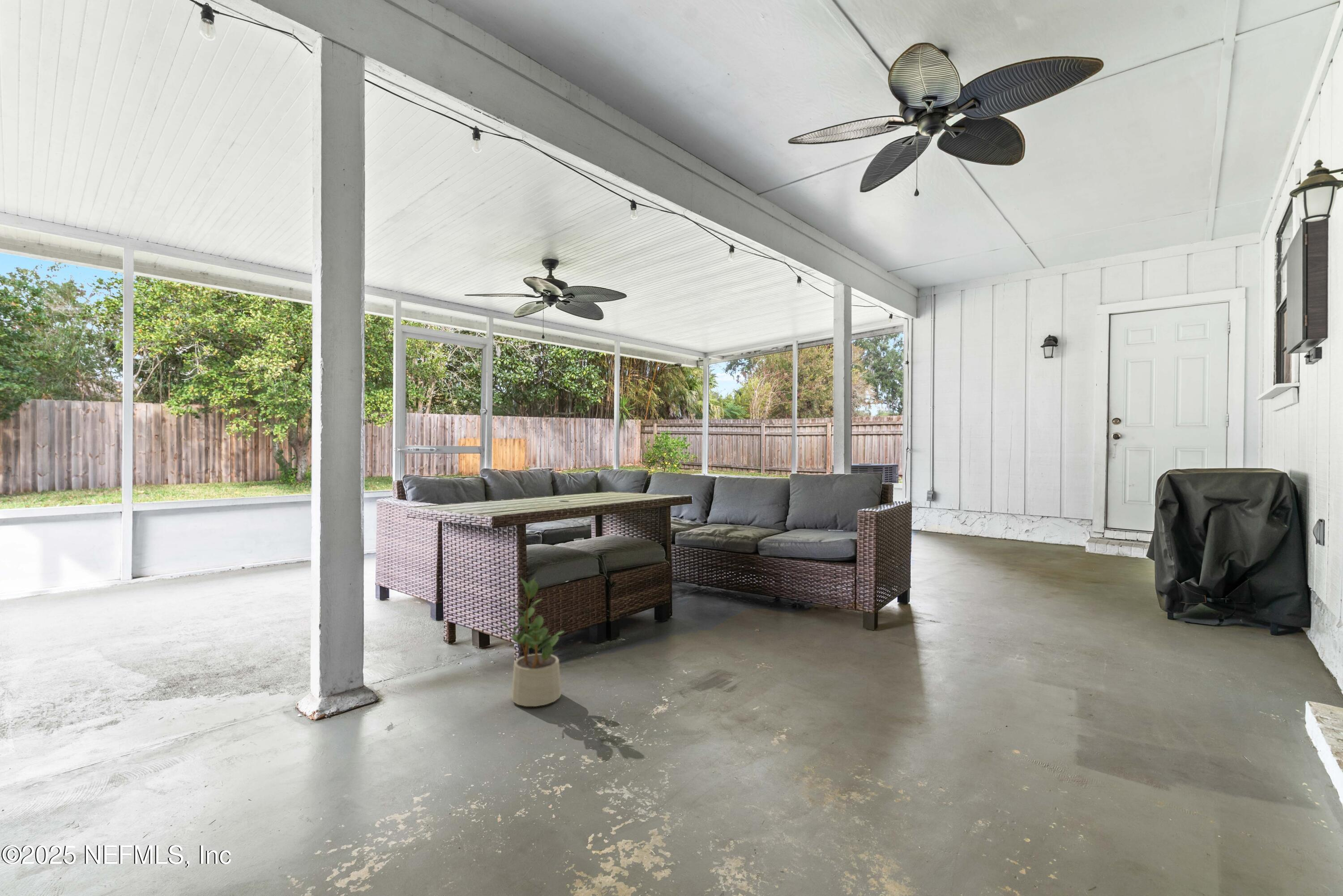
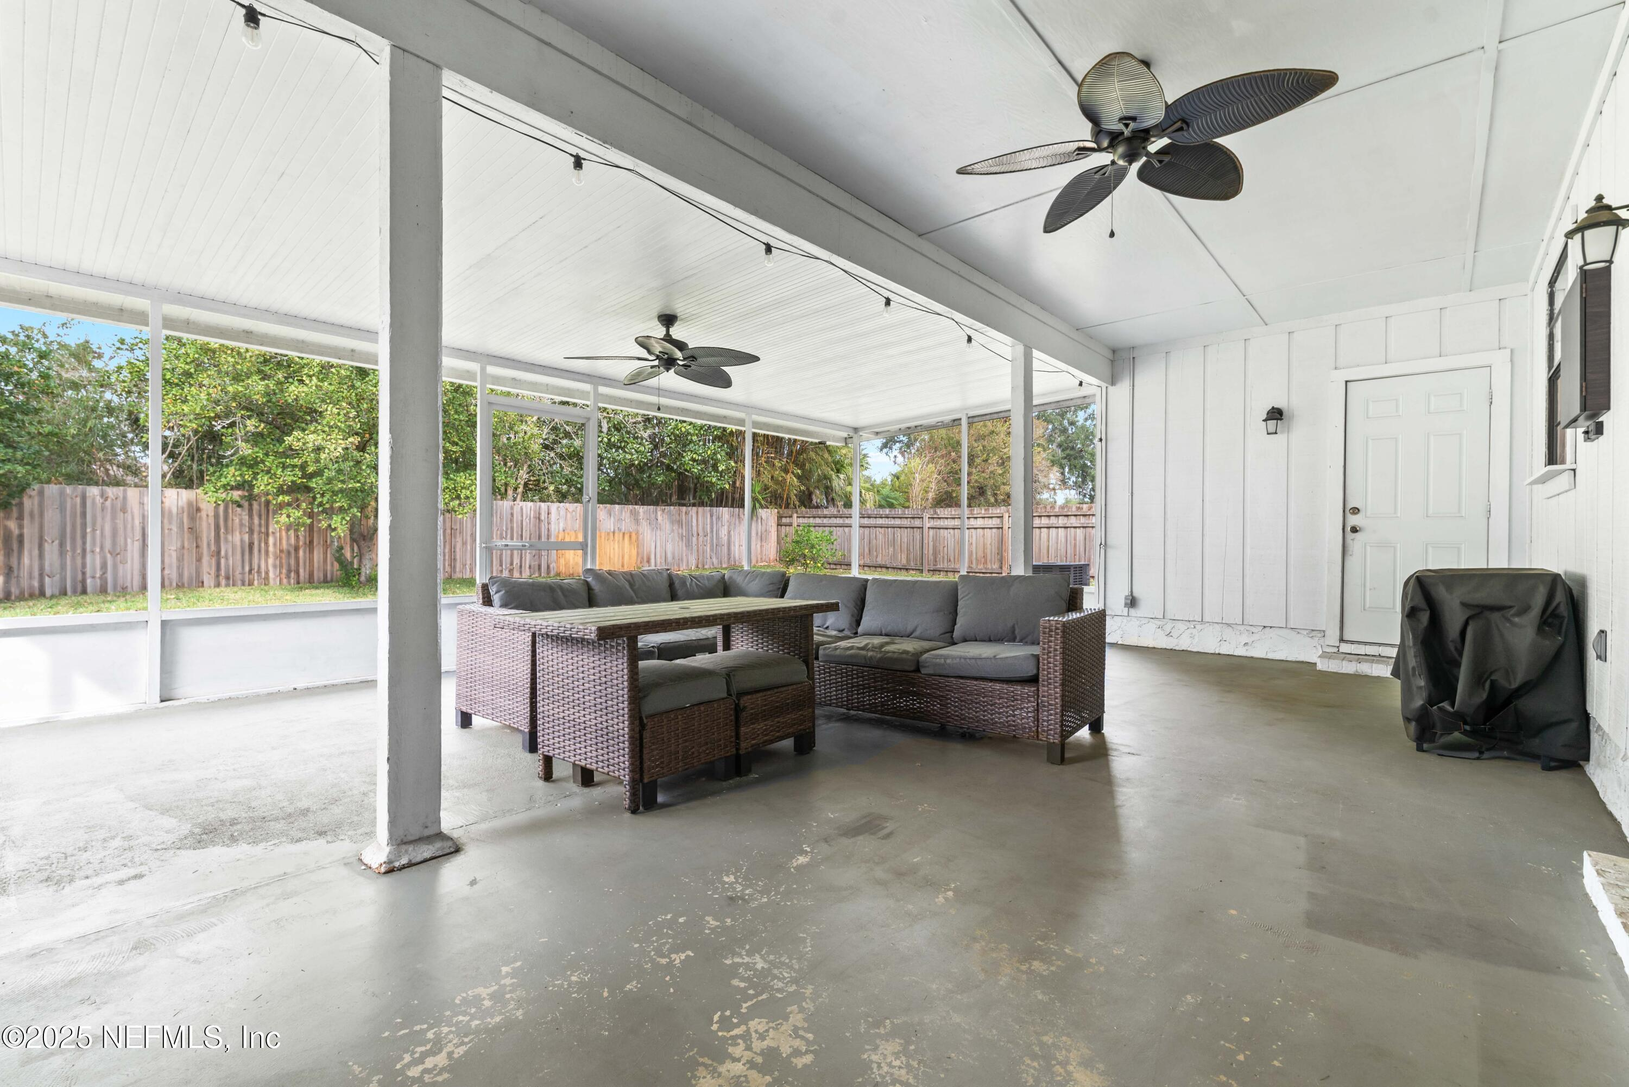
- potted plant [500,576,565,707]
